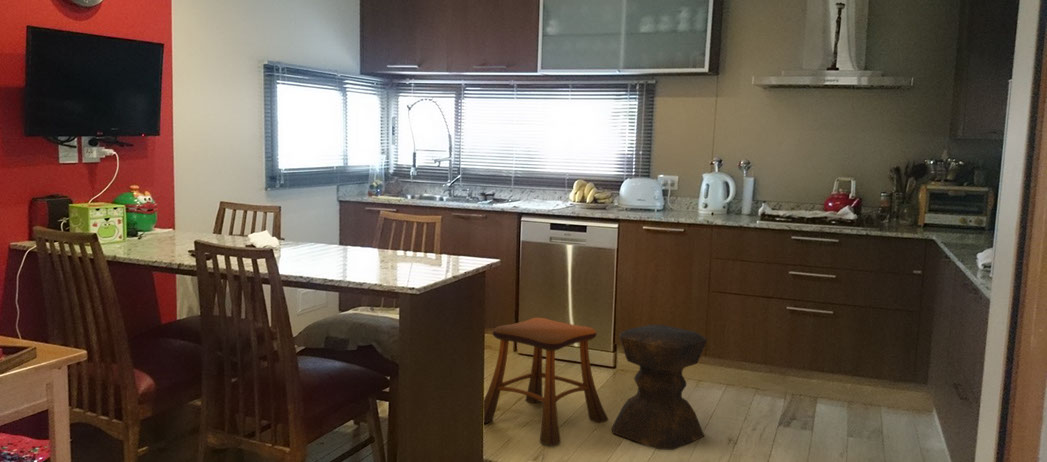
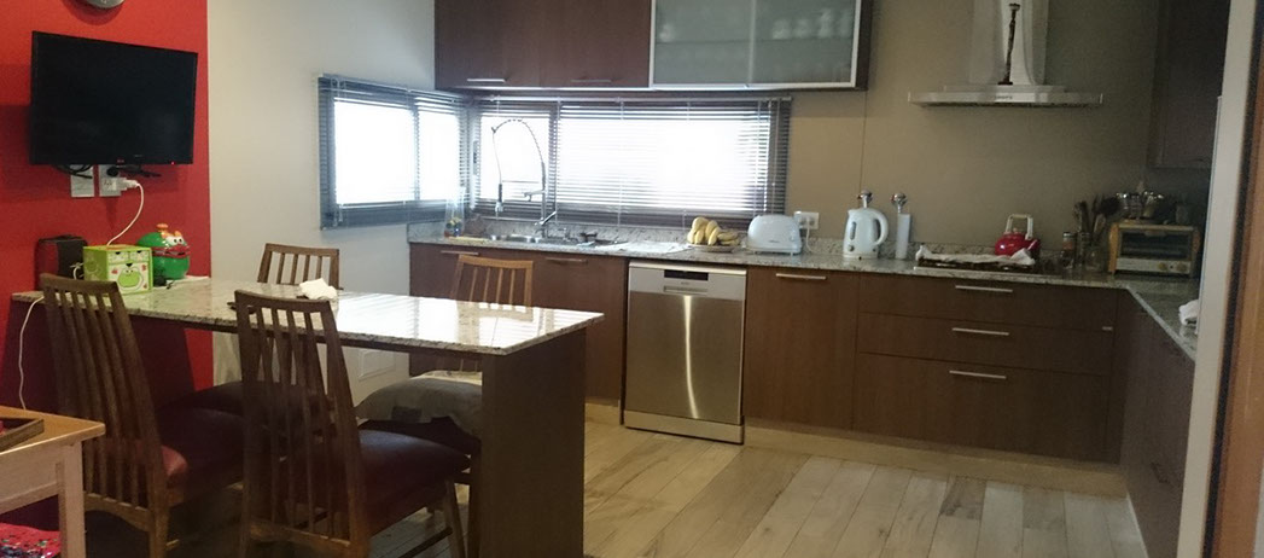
- stool [483,317,610,447]
- stool [610,324,708,451]
